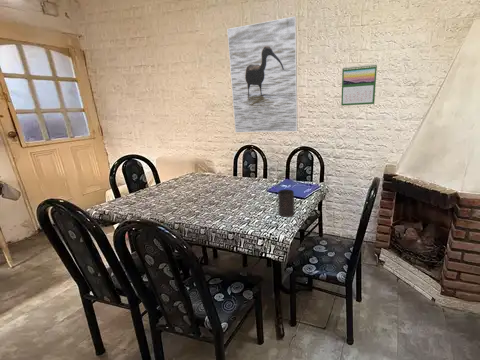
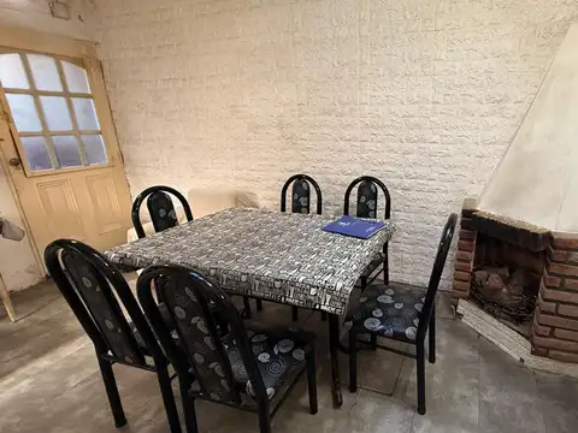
- cup [277,188,295,218]
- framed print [226,15,299,133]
- calendar [340,63,378,107]
